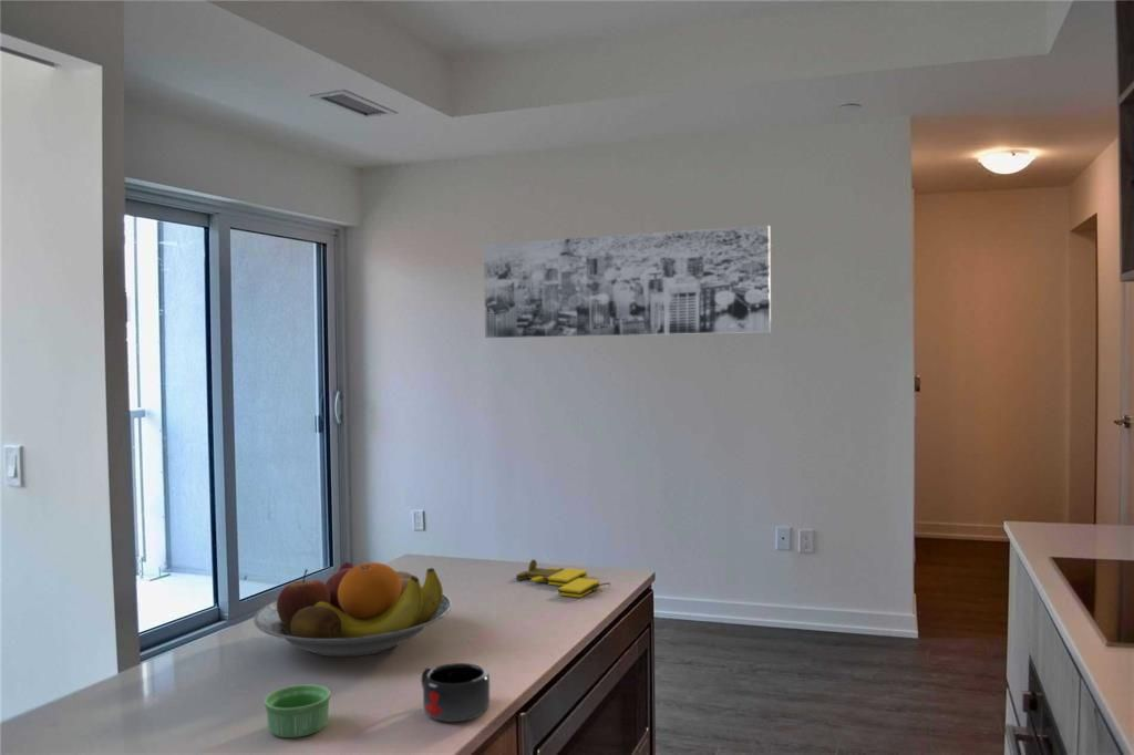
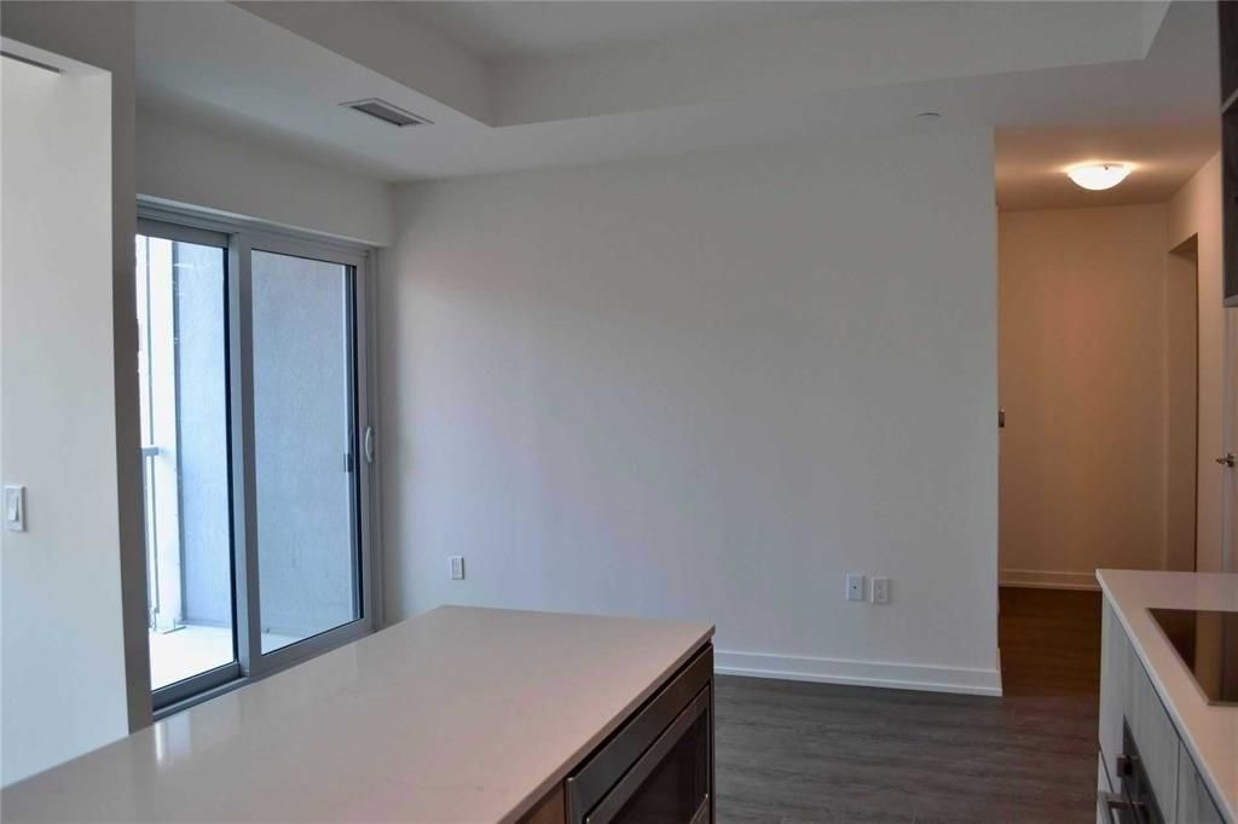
- mug [420,662,491,723]
- fruit bowl [252,561,453,658]
- wall art [483,225,772,339]
- toy figurine [515,558,611,599]
- ramekin [264,683,332,738]
